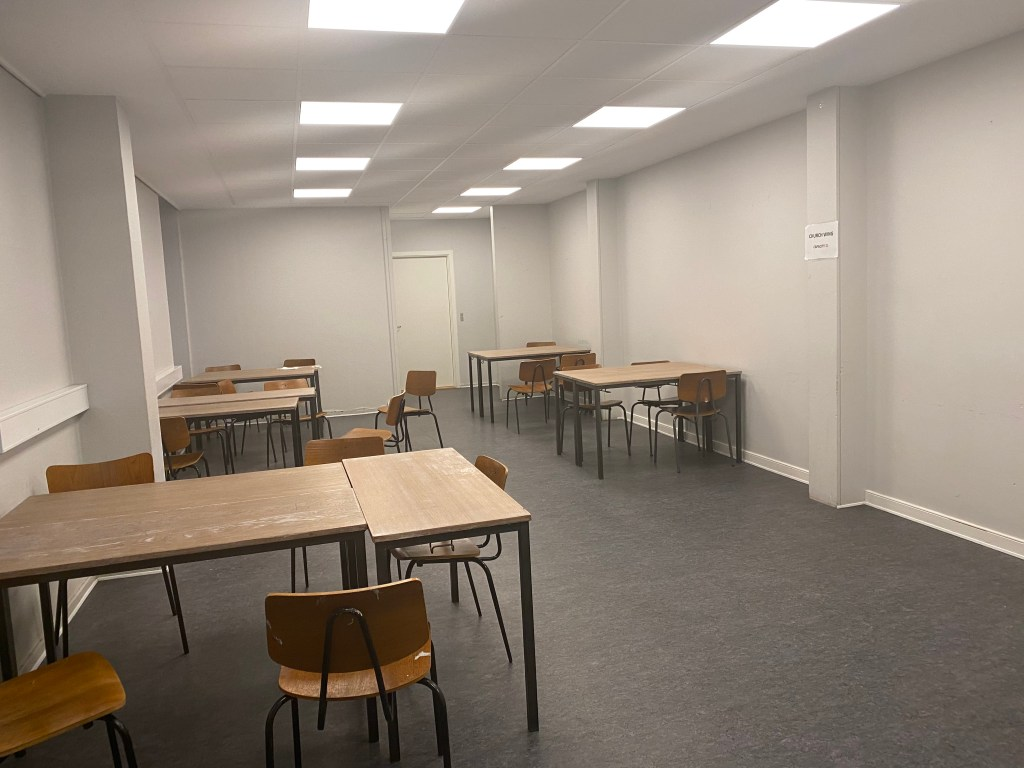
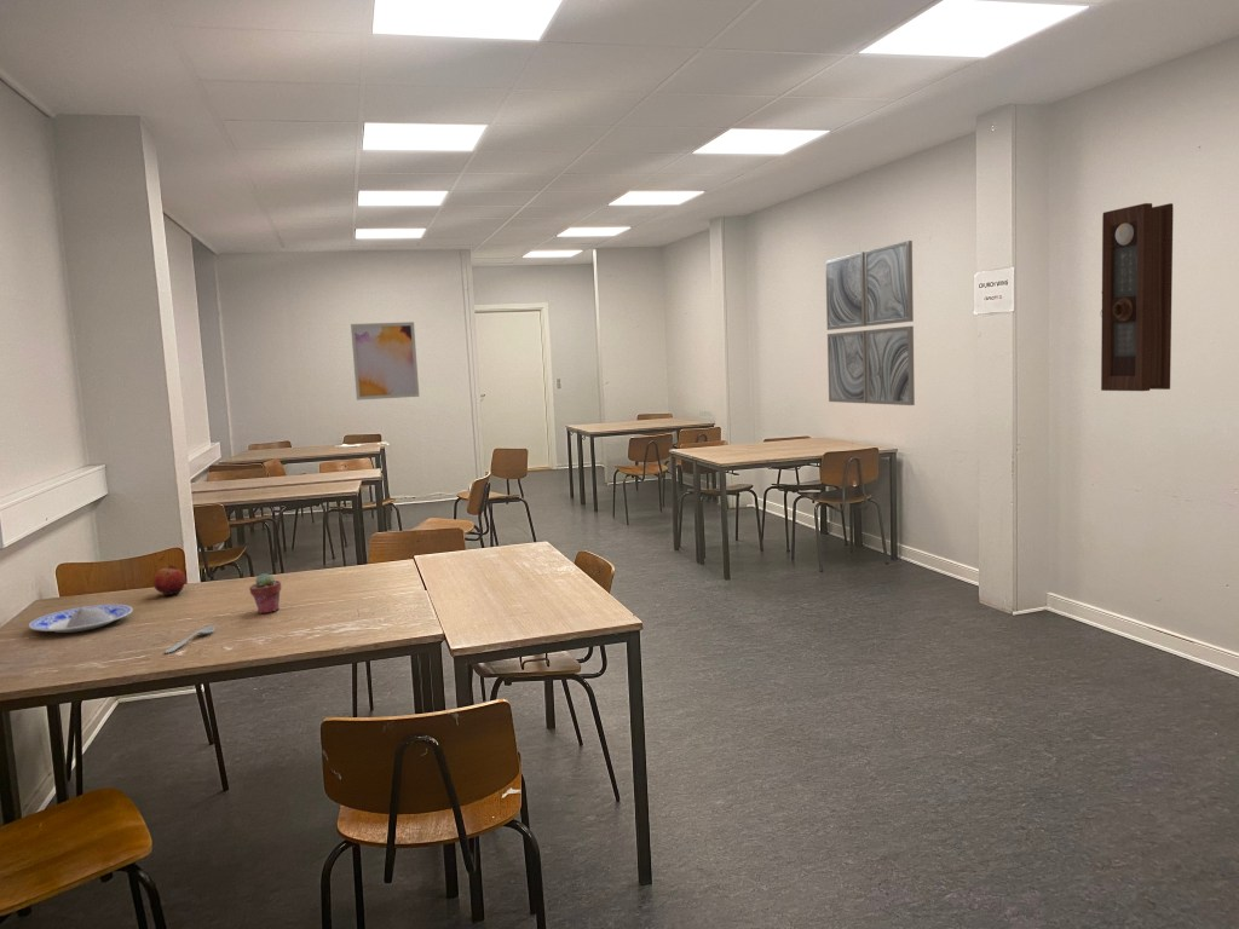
+ spoon [163,624,215,654]
+ fruit [152,565,186,596]
+ plate [28,604,133,634]
+ potted succulent [248,572,282,614]
+ wall art [350,321,420,402]
+ wall art [824,240,916,406]
+ pendulum clock [1100,202,1175,392]
